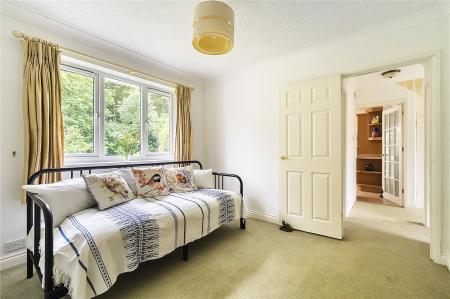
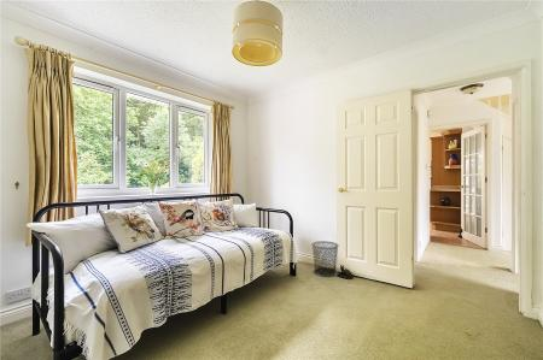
+ waste bin [310,240,340,278]
